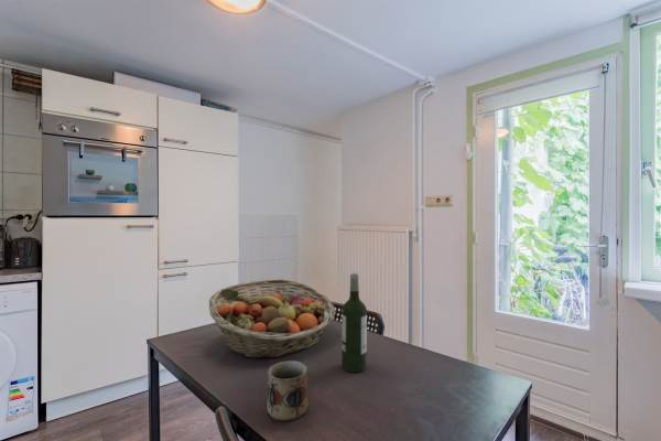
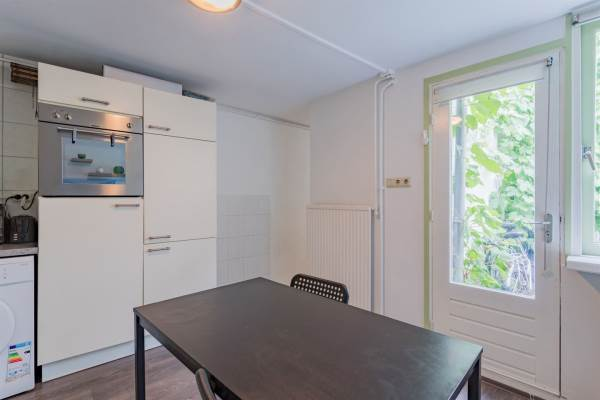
- fruit basket [208,278,337,359]
- wine bottle [340,272,368,374]
- mug [266,359,310,422]
